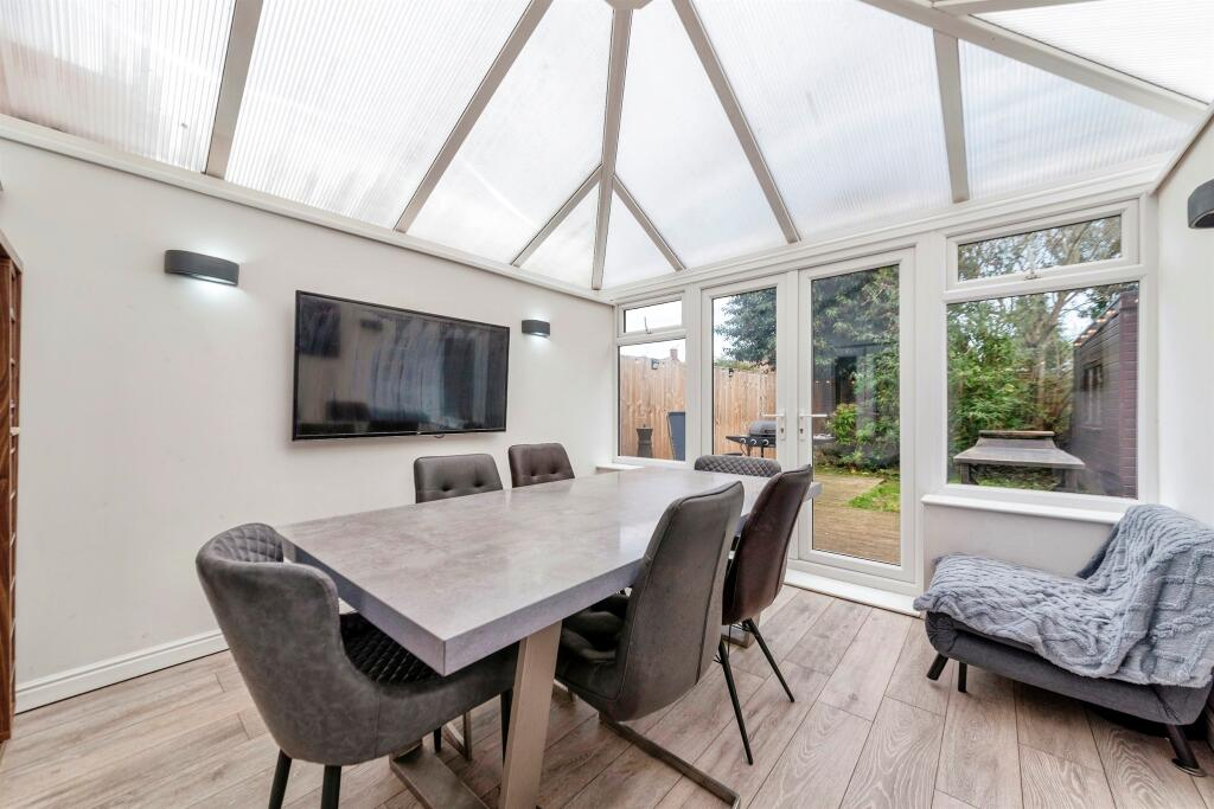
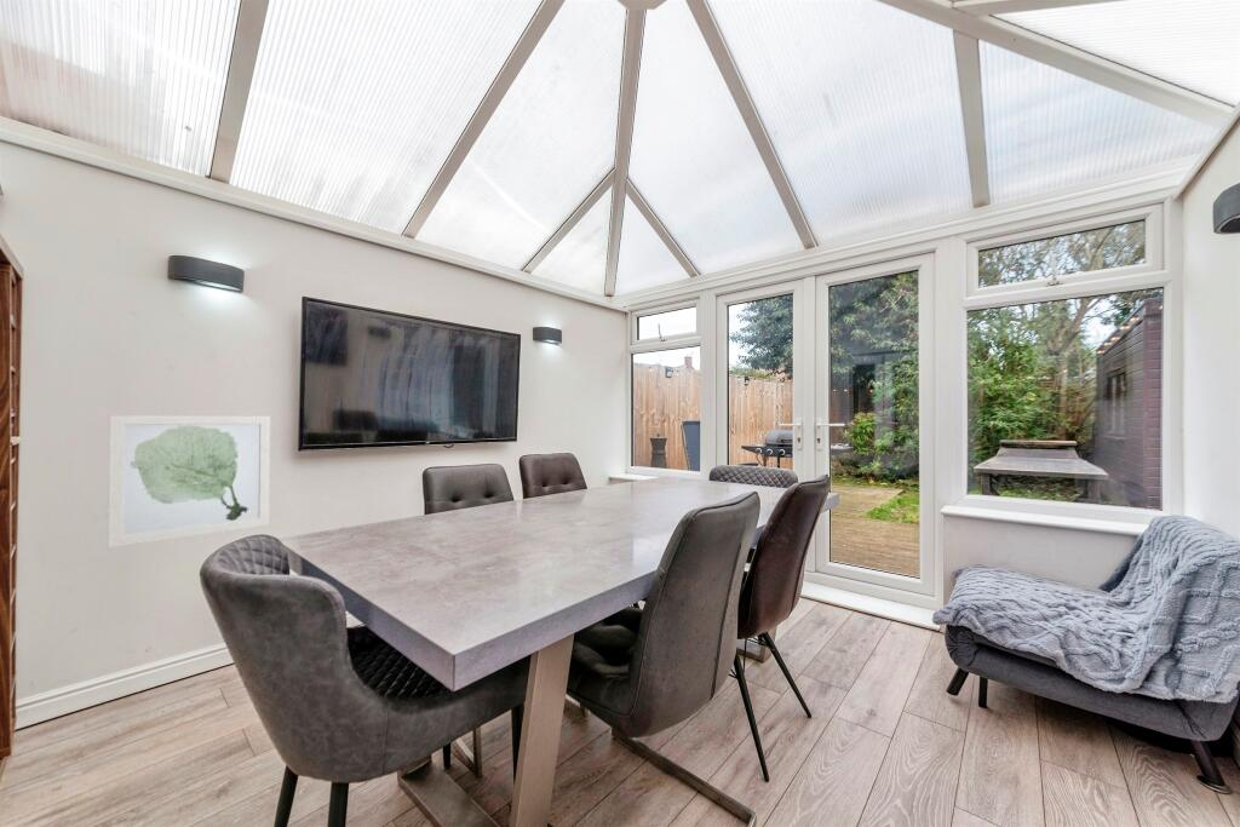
+ wall art [107,414,271,549]
